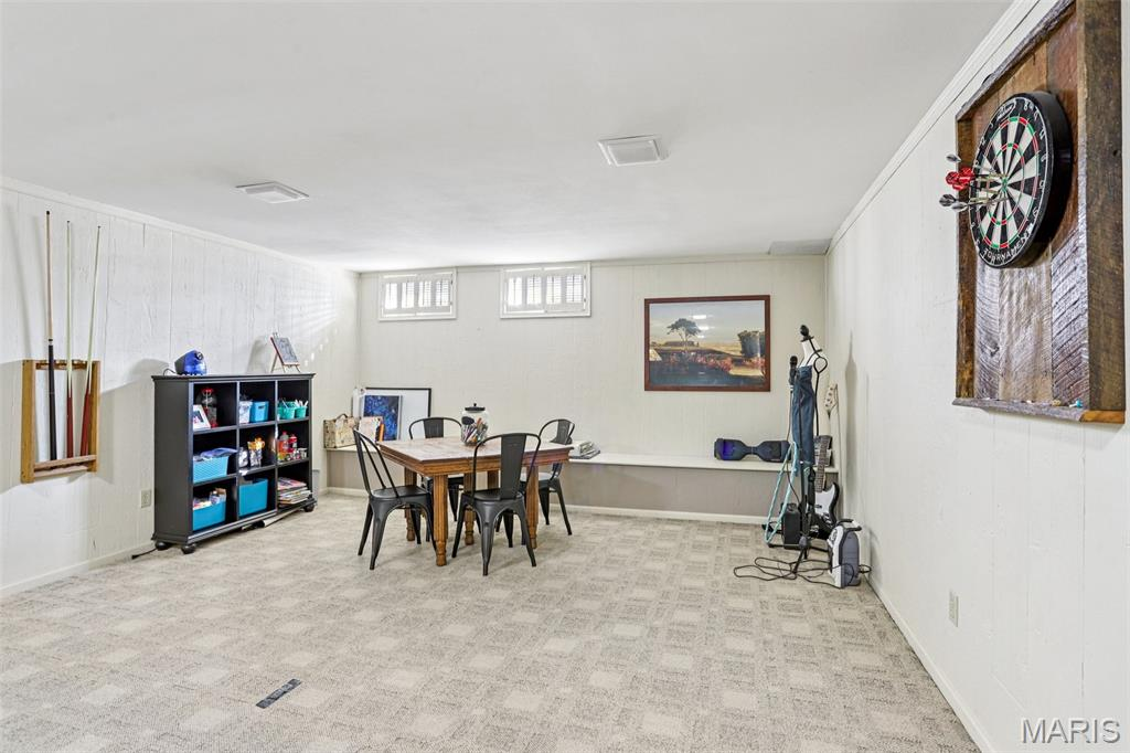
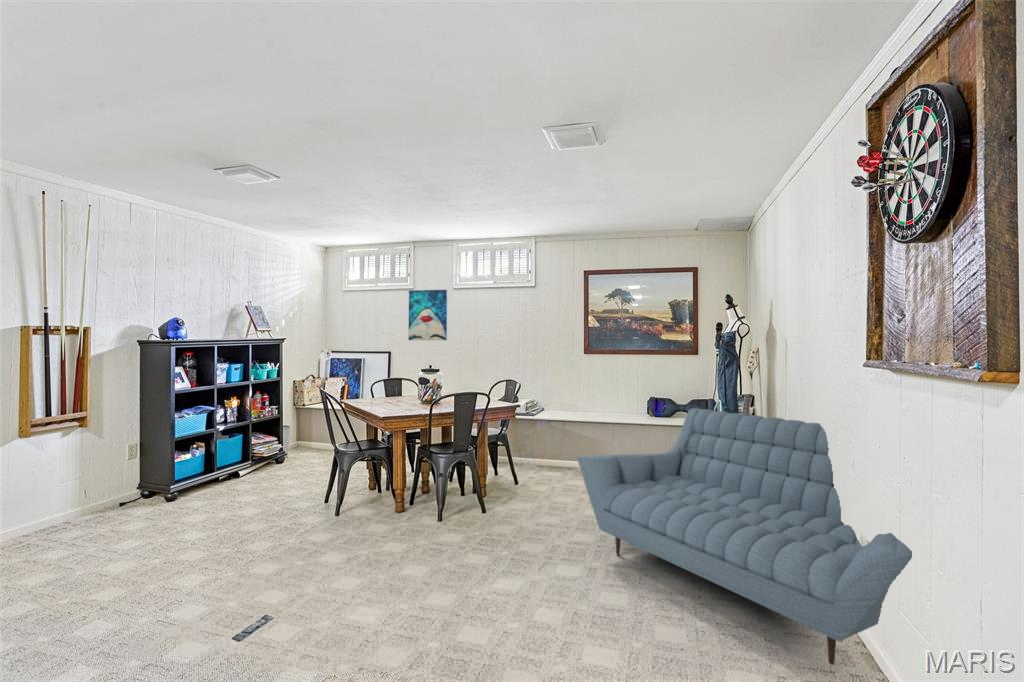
+ wall art [408,289,448,341]
+ sofa [576,407,913,666]
